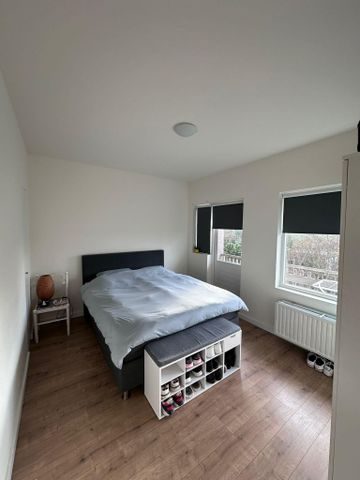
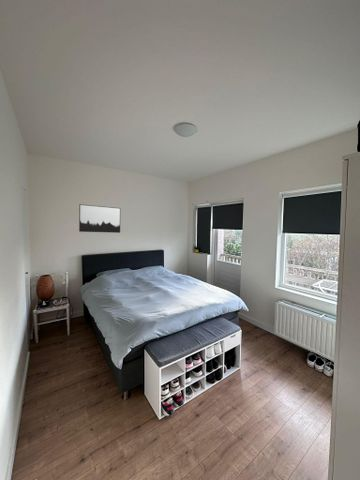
+ wall art [78,203,122,234]
